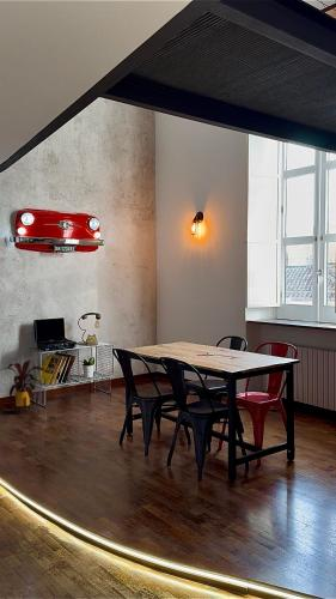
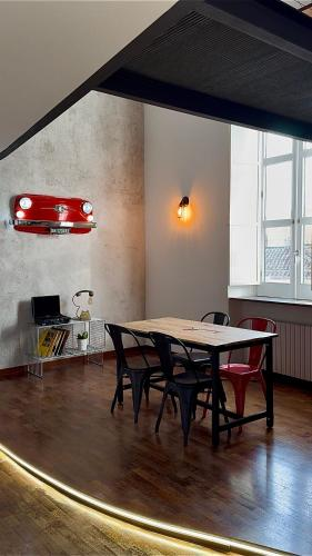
- house plant [0,359,47,415]
